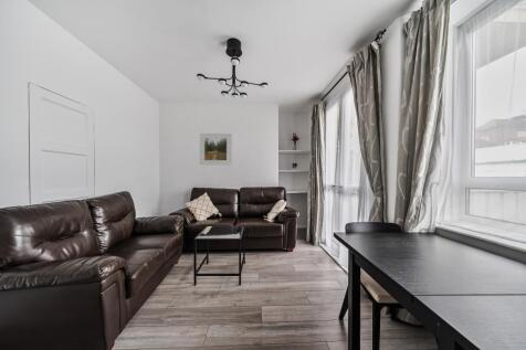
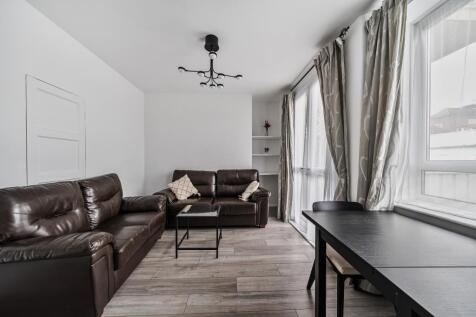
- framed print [199,132,233,167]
